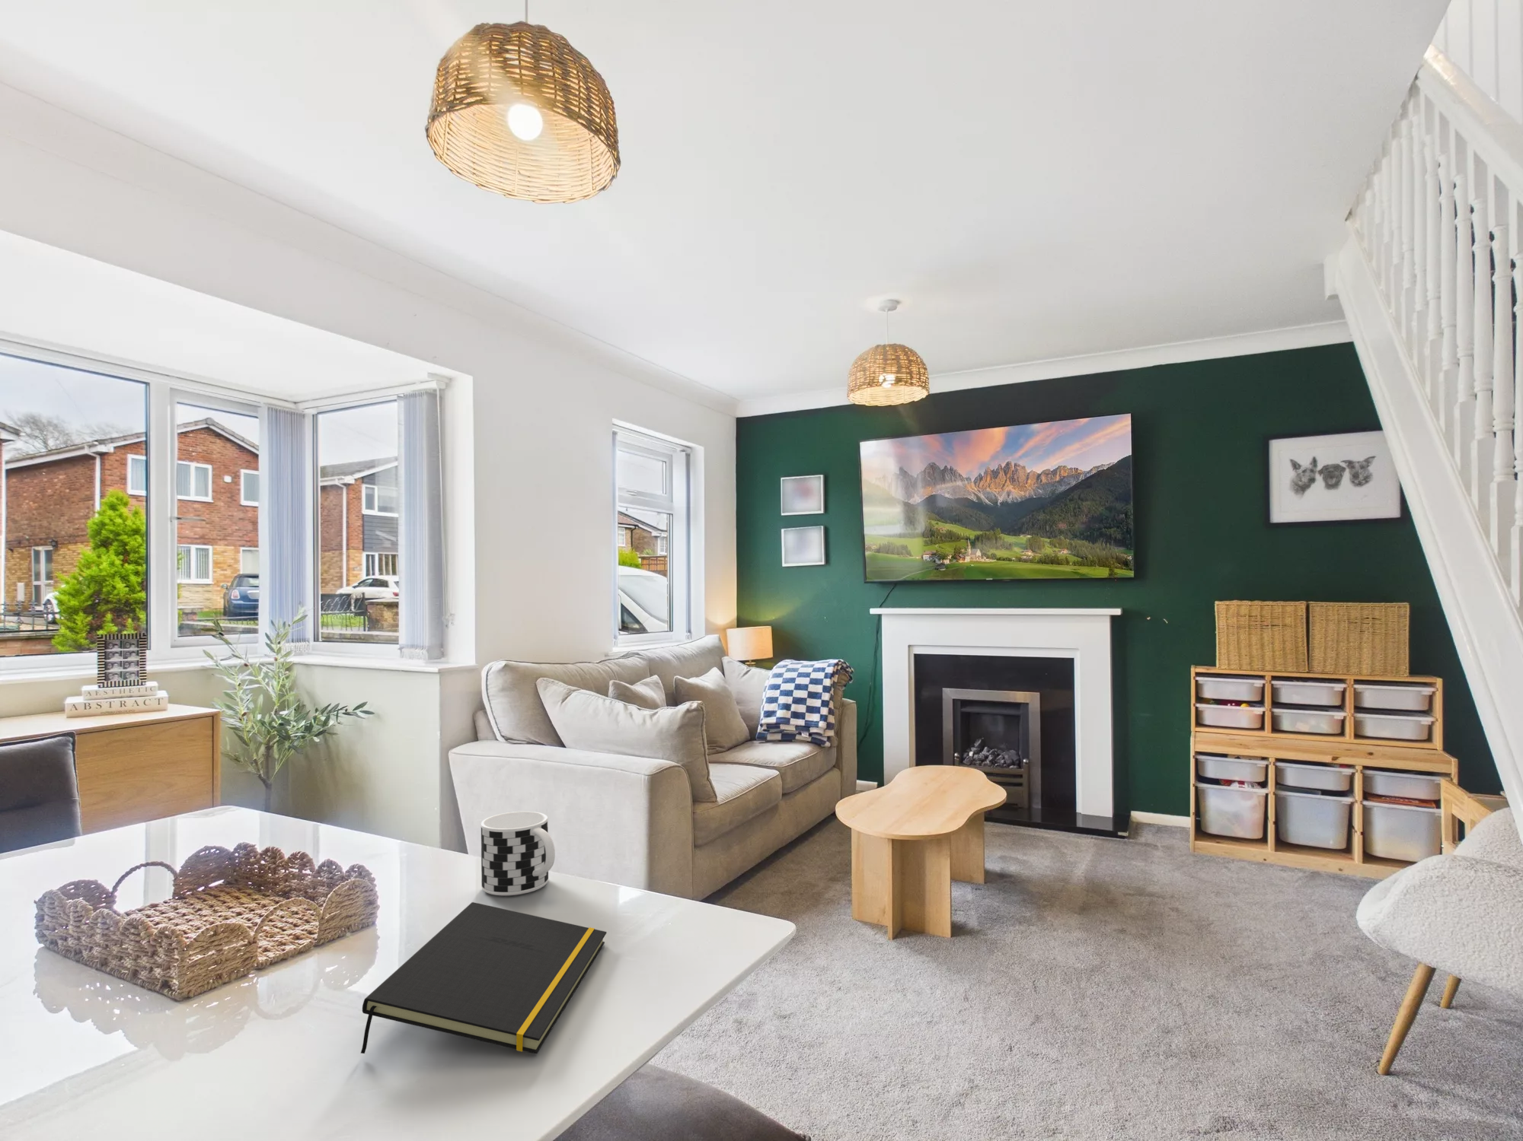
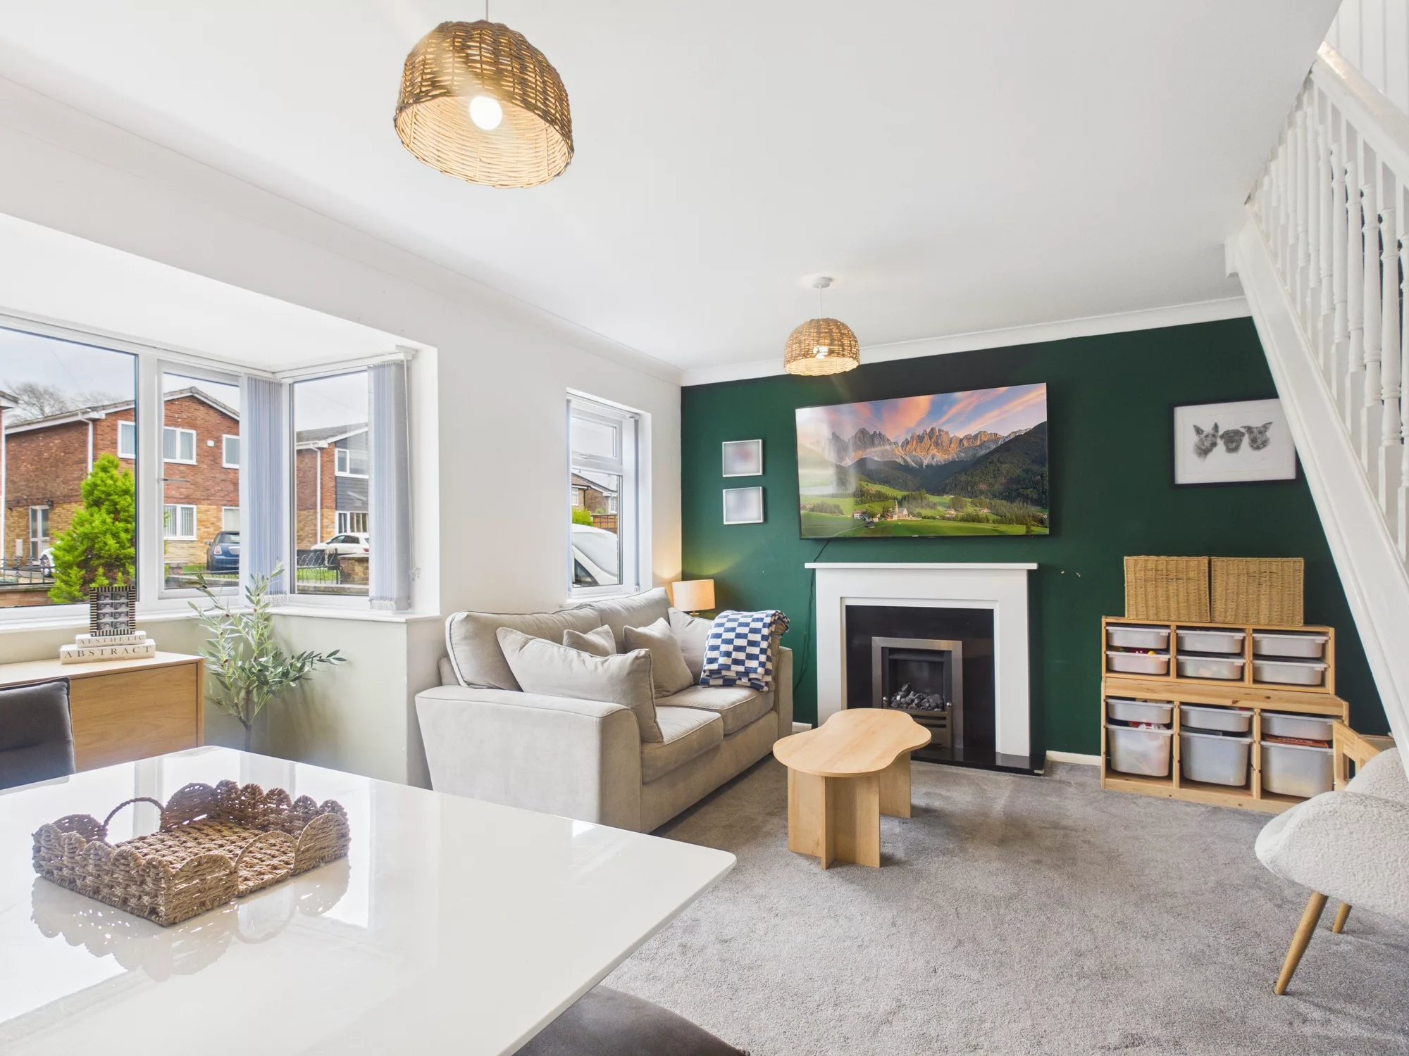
- notepad [360,901,607,1055]
- cup [481,811,556,896]
